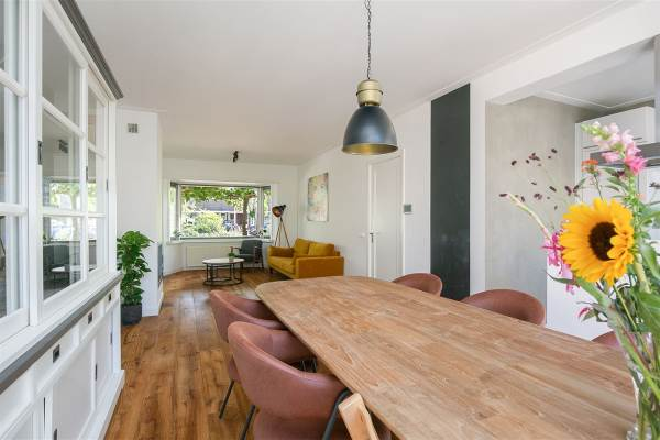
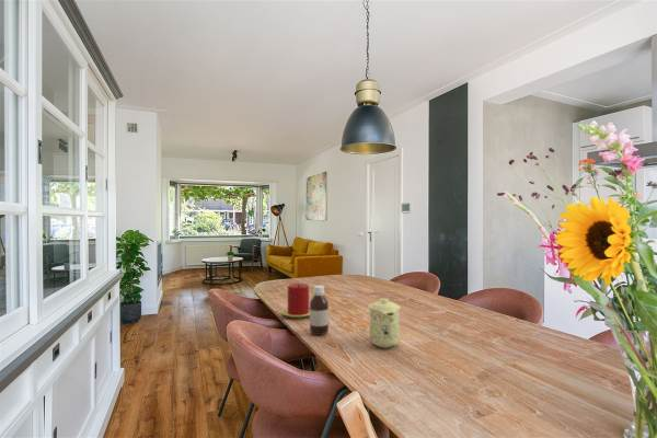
+ mug [368,297,402,349]
+ candle [279,283,310,319]
+ bottle [309,285,330,336]
